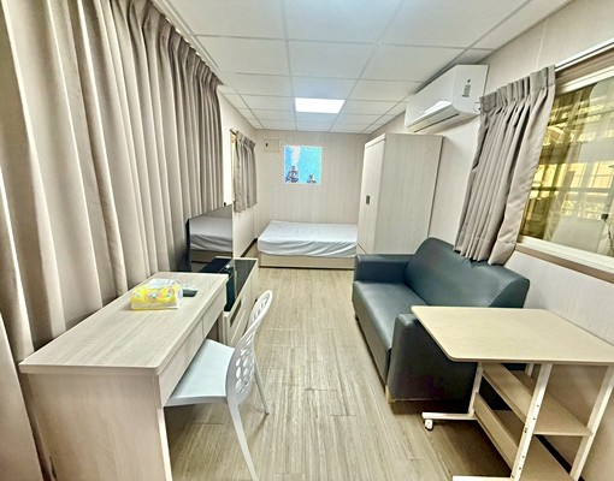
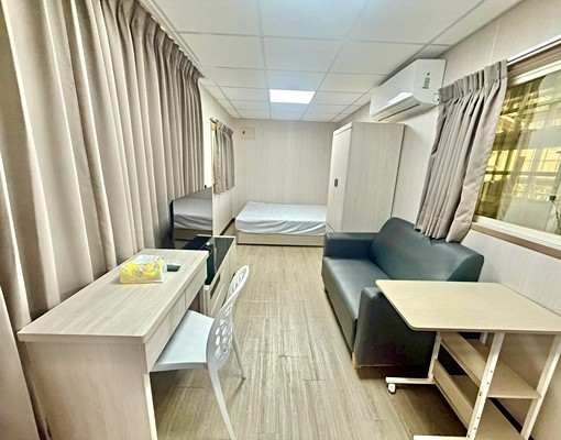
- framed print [283,144,323,185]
